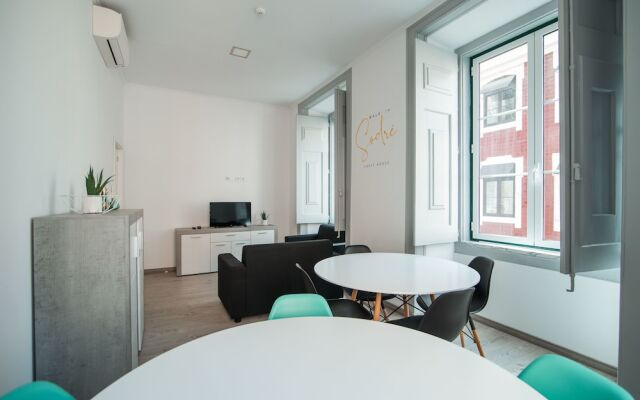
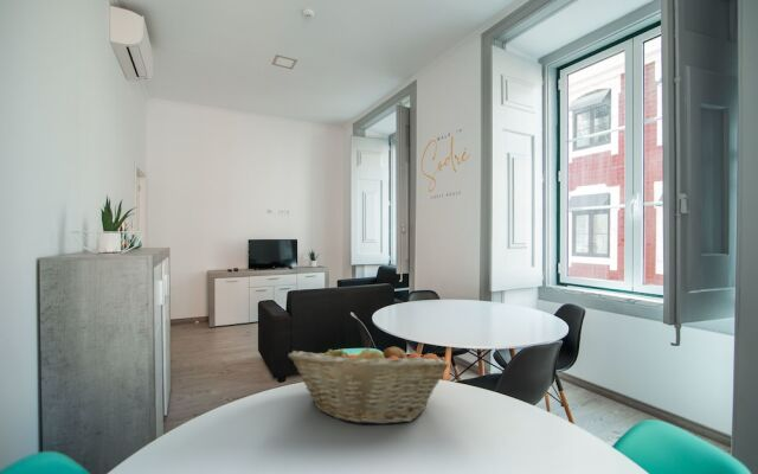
+ fruit basket [287,340,450,425]
